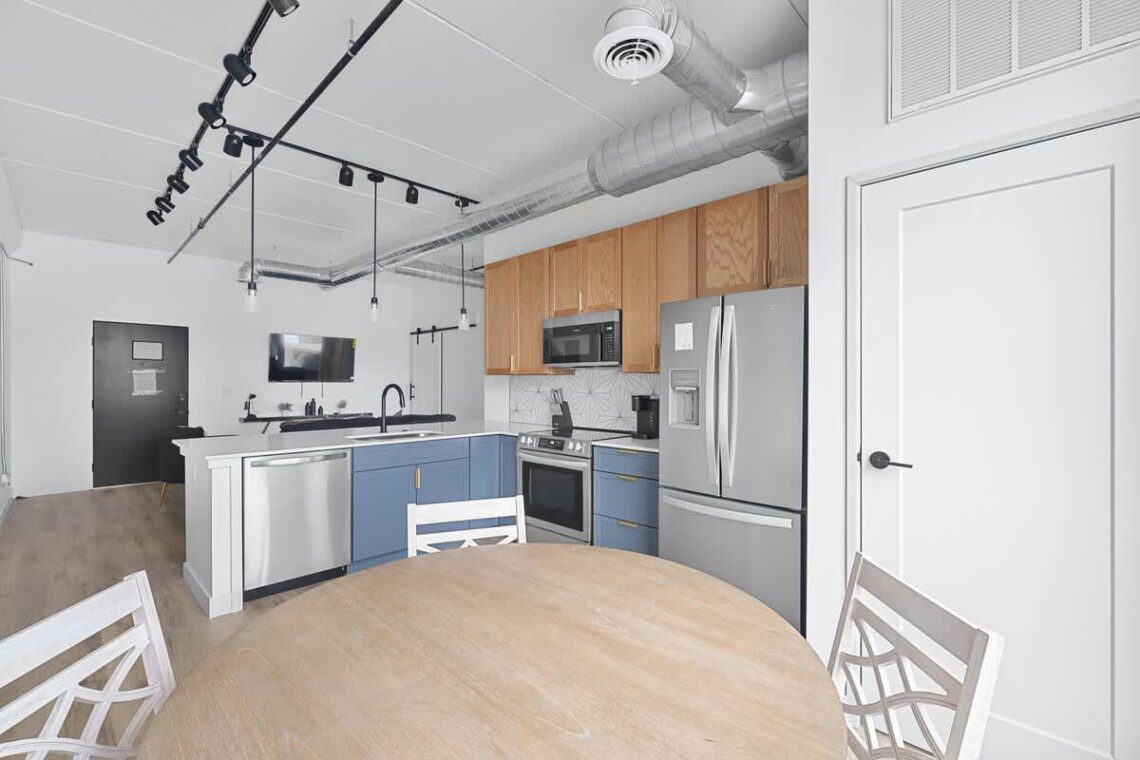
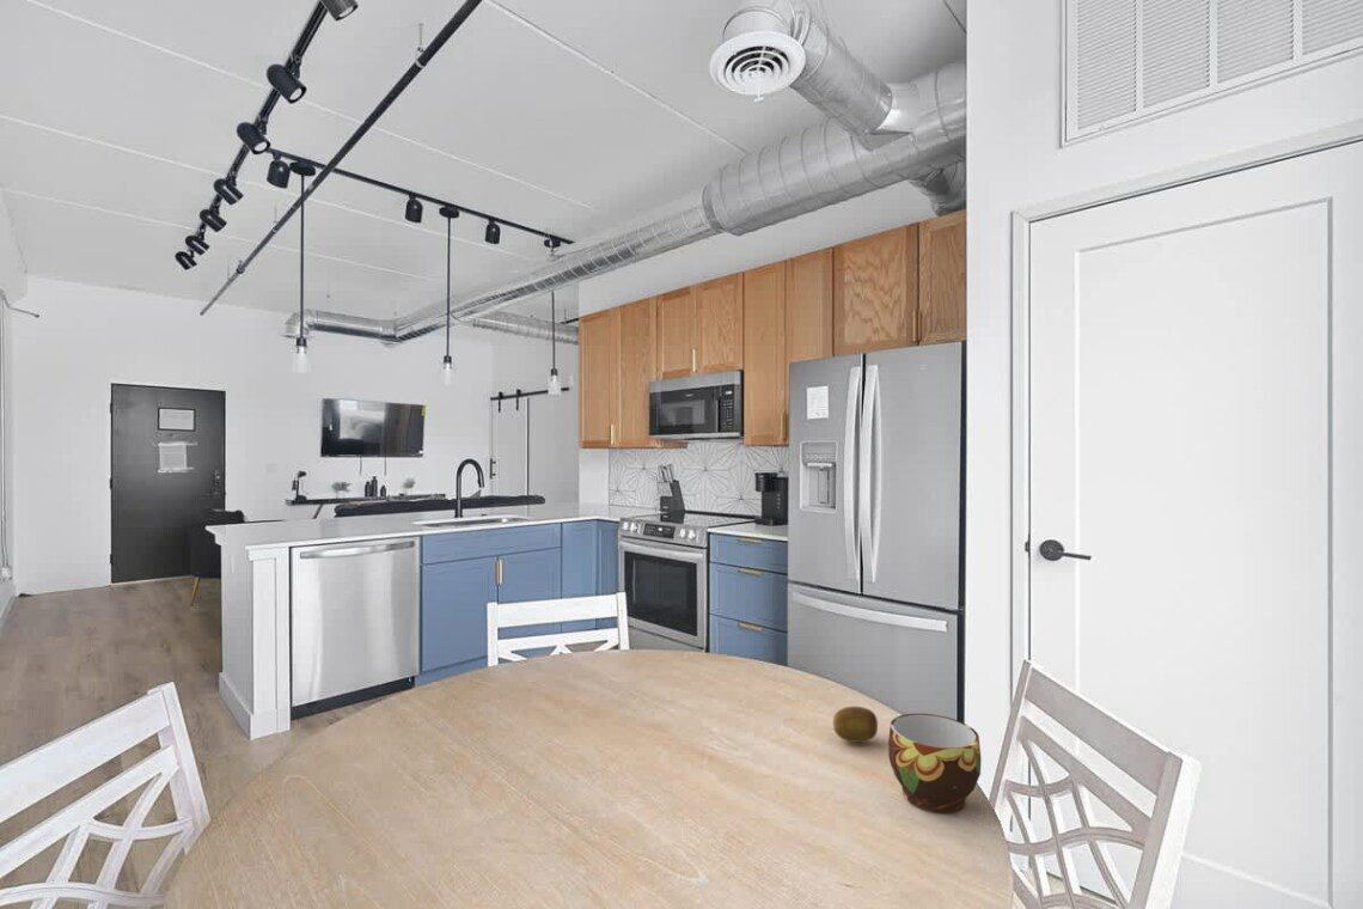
+ fruit [832,706,879,744]
+ cup [887,713,983,815]
